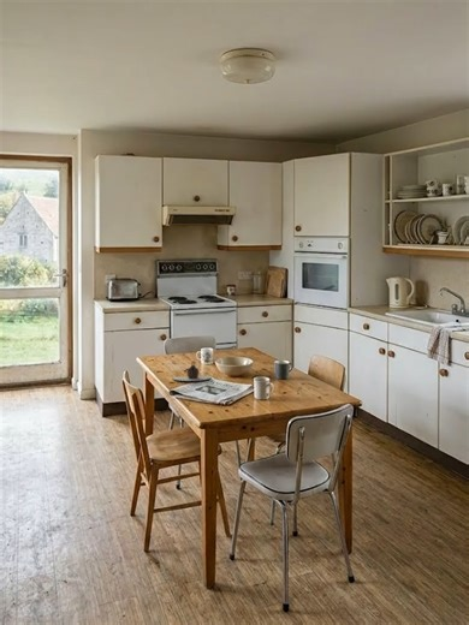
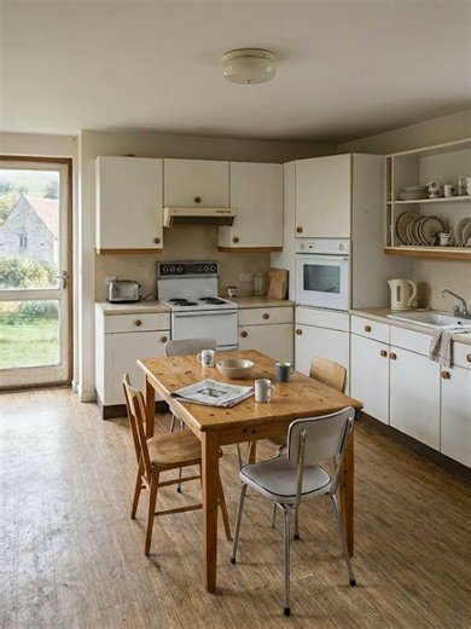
- teapot [172,361,212,382]
